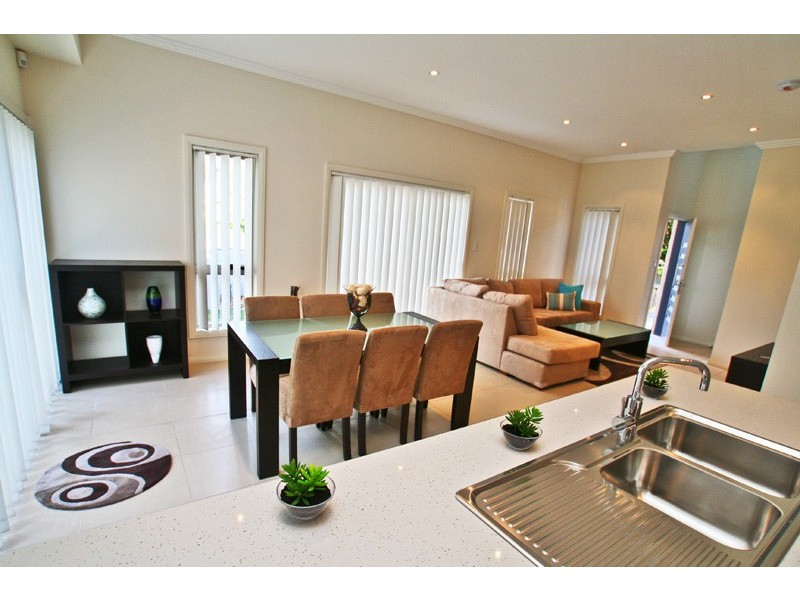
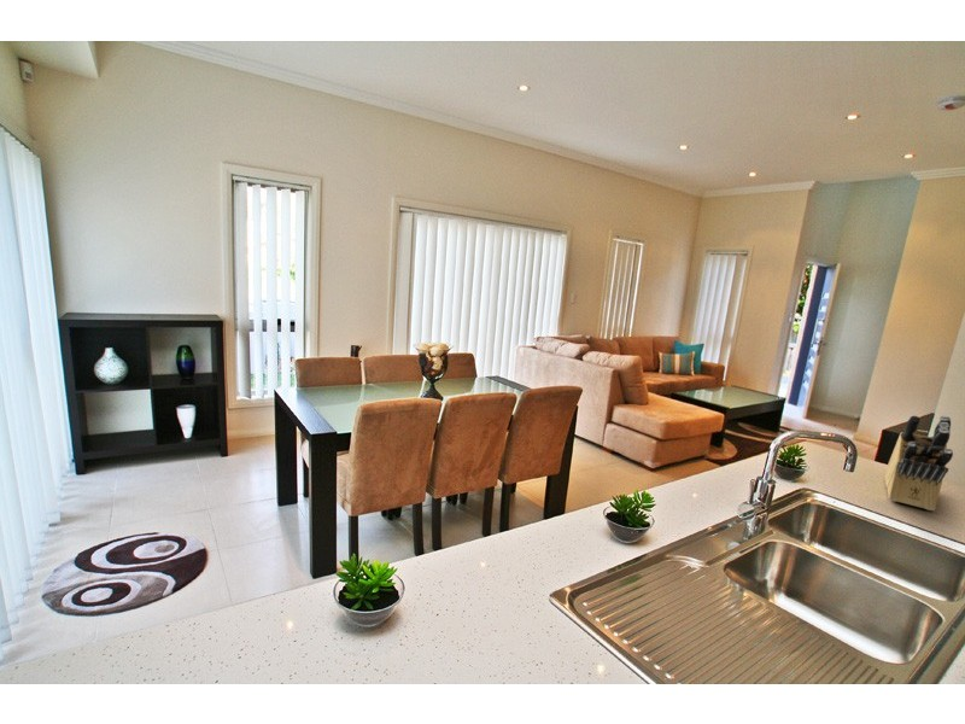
+ knife block [884,415,954,512]
